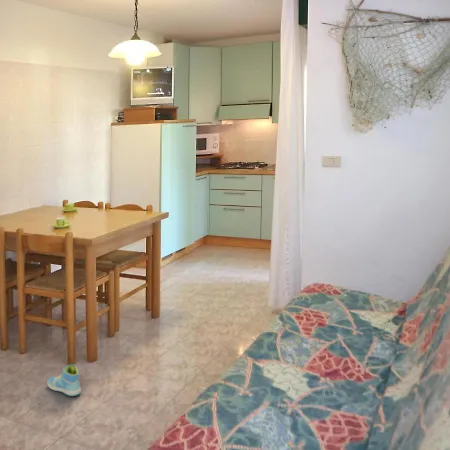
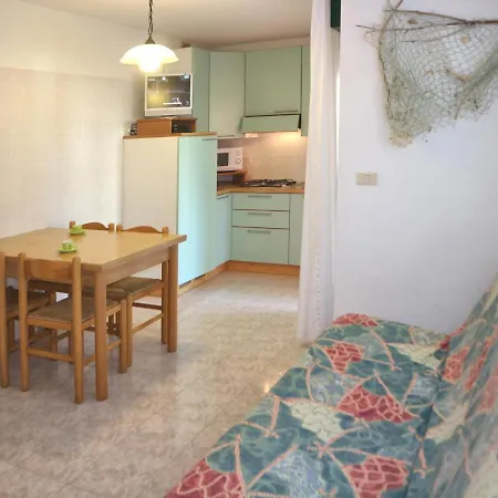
- sneaker [46,363,82,397]
